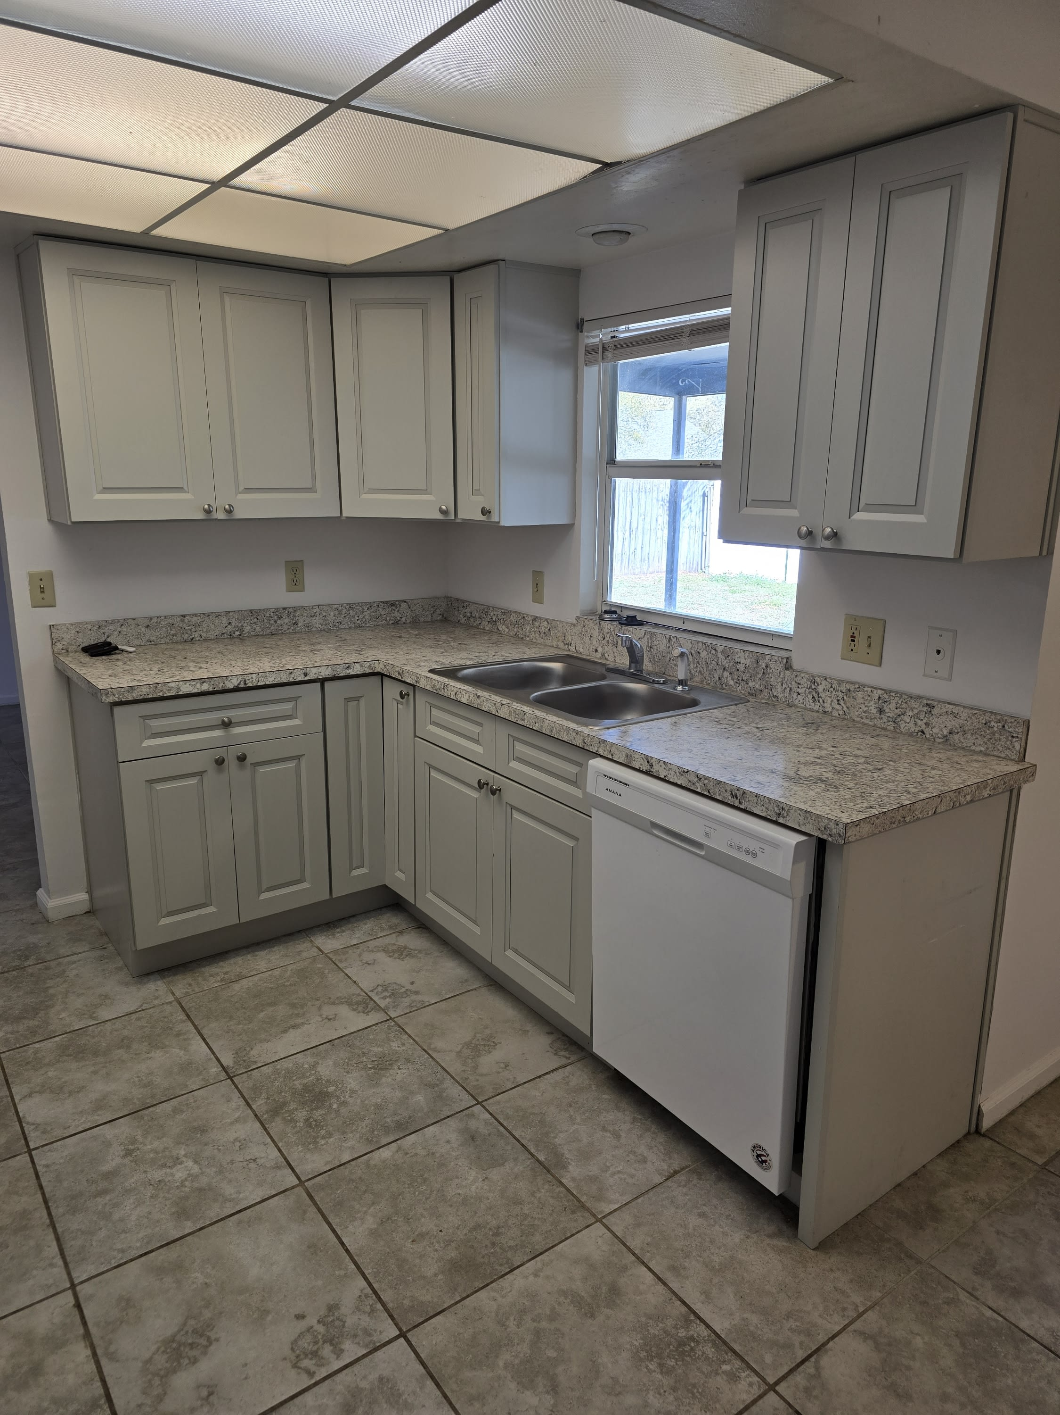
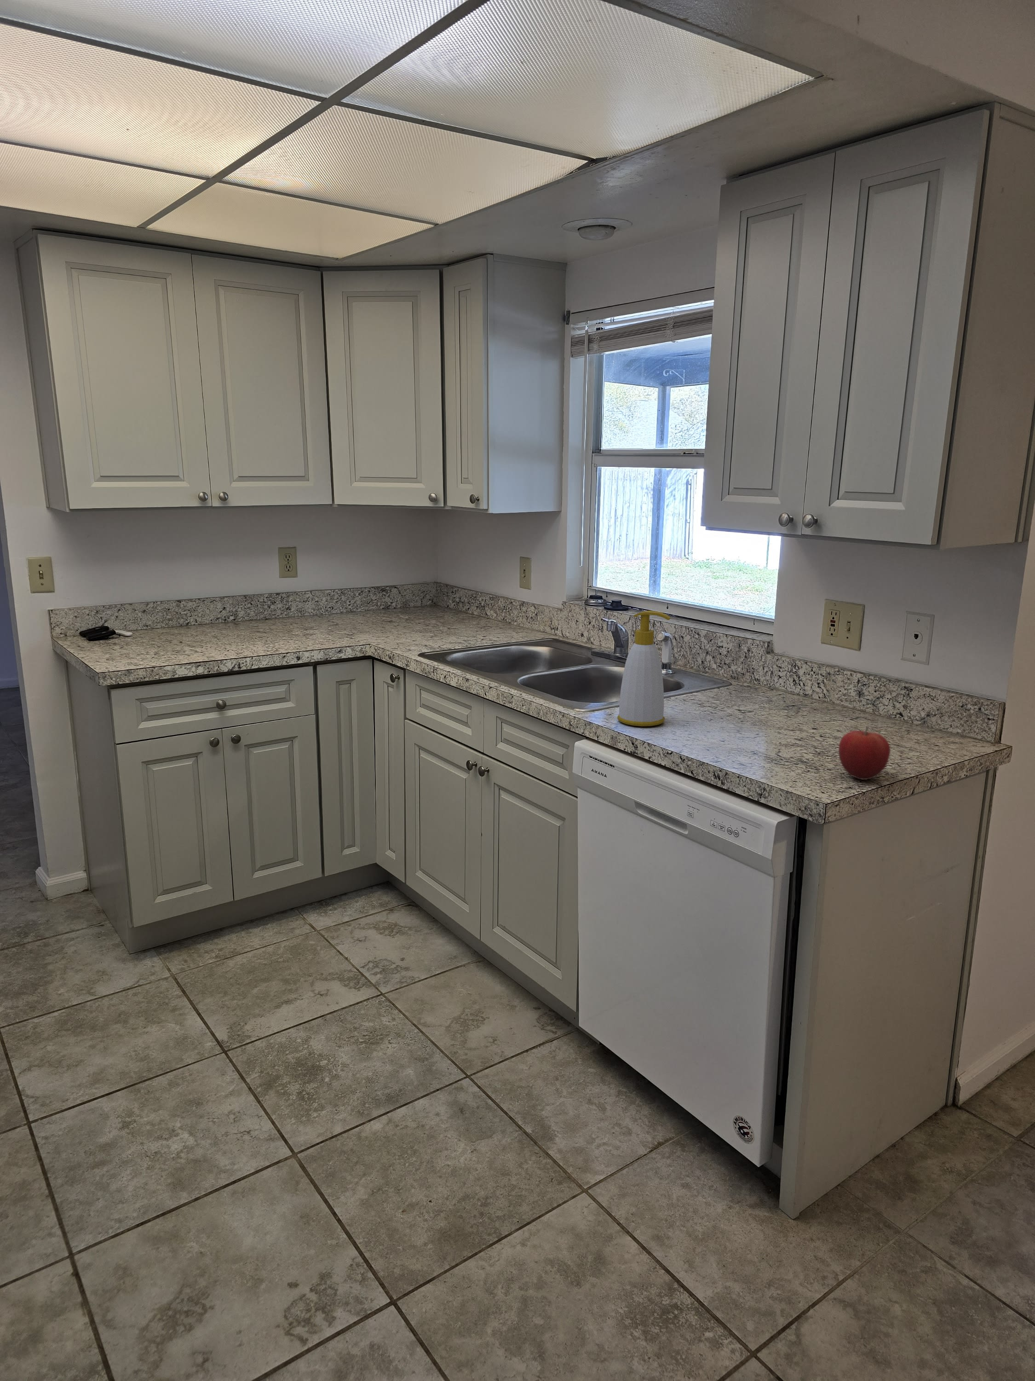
+ soap bottle [616,610,671,726]
+ fruit [838,725,890,781]
